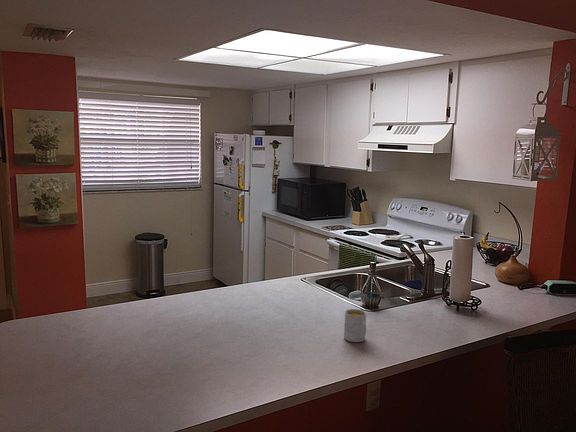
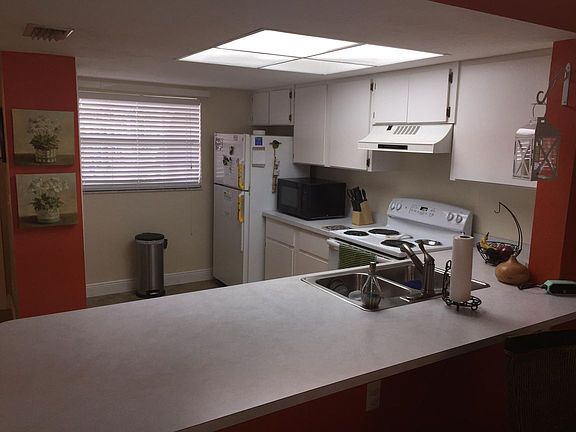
- mug [343,308,367,343]
